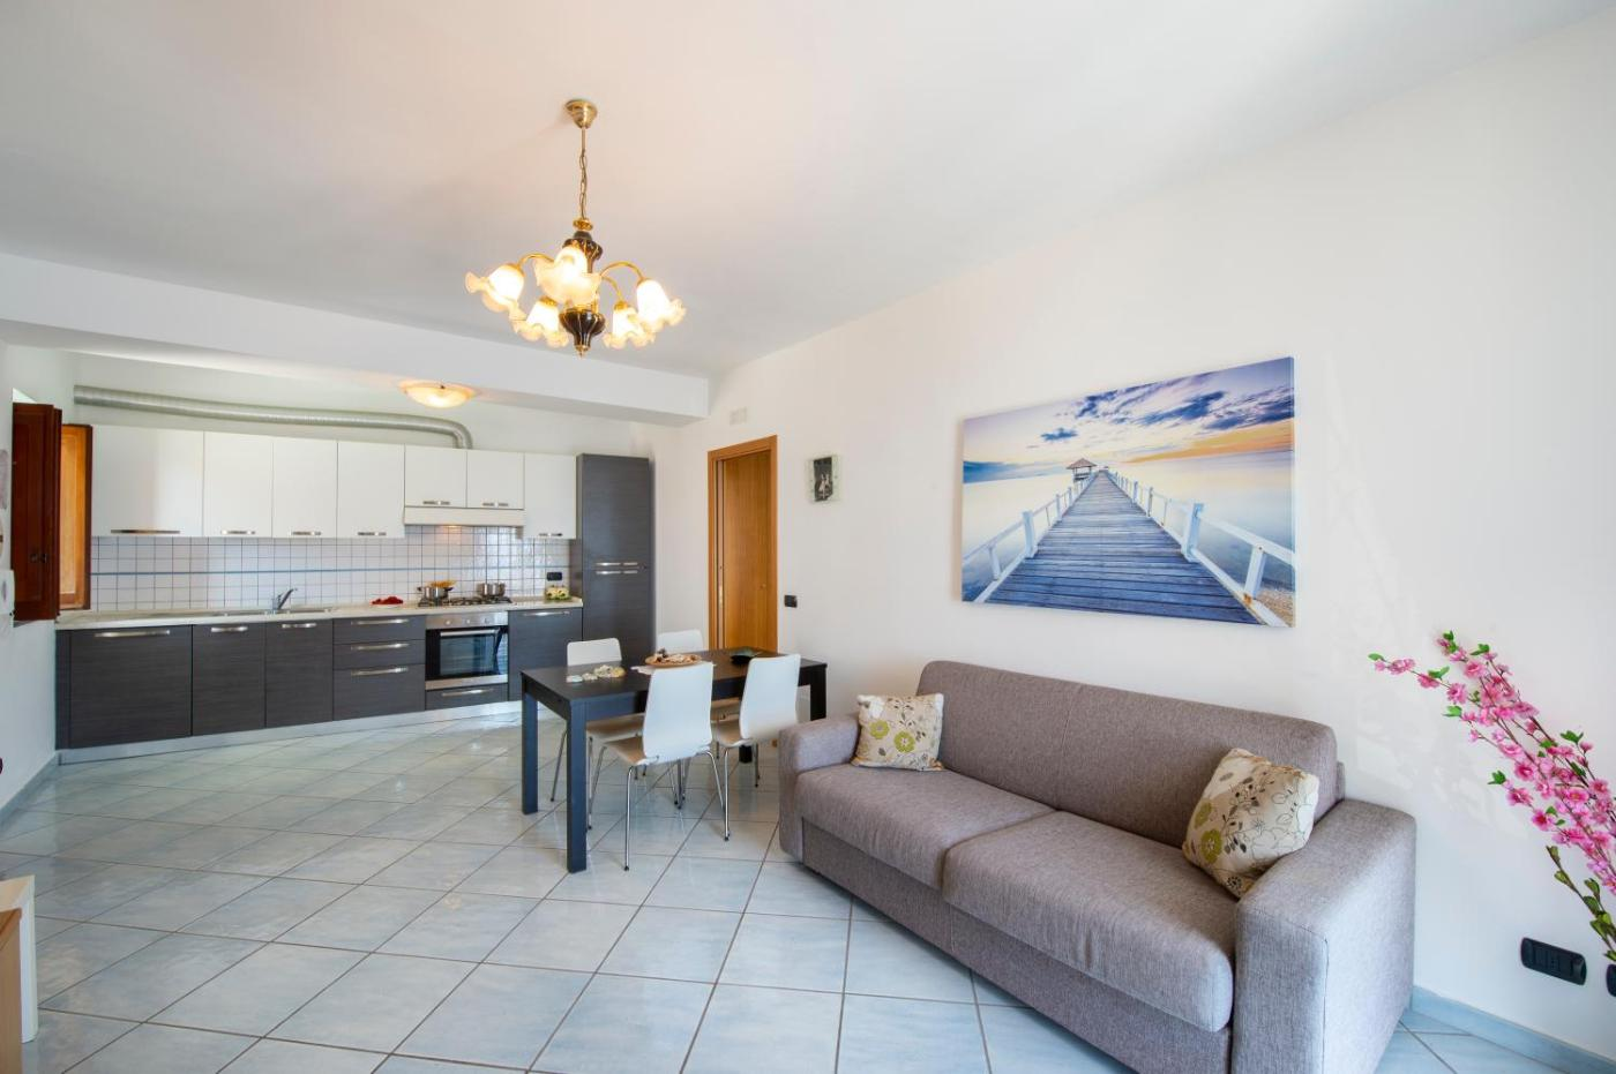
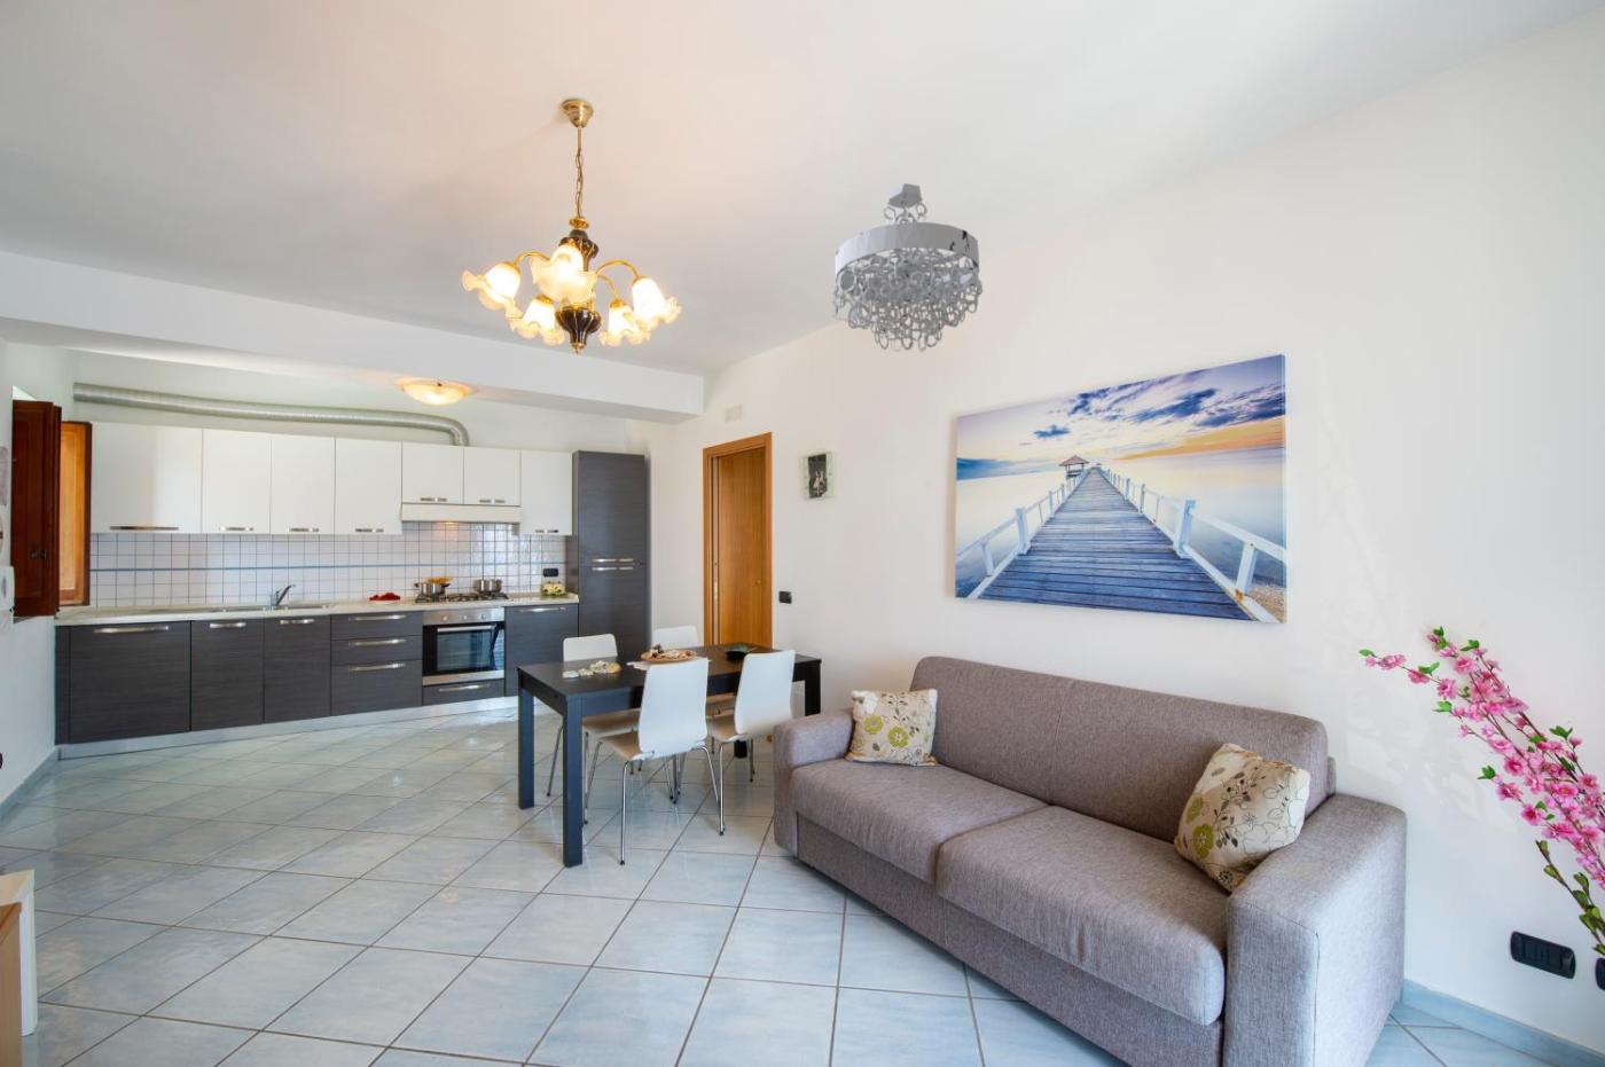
+ chandelier [831,182,985,354]
